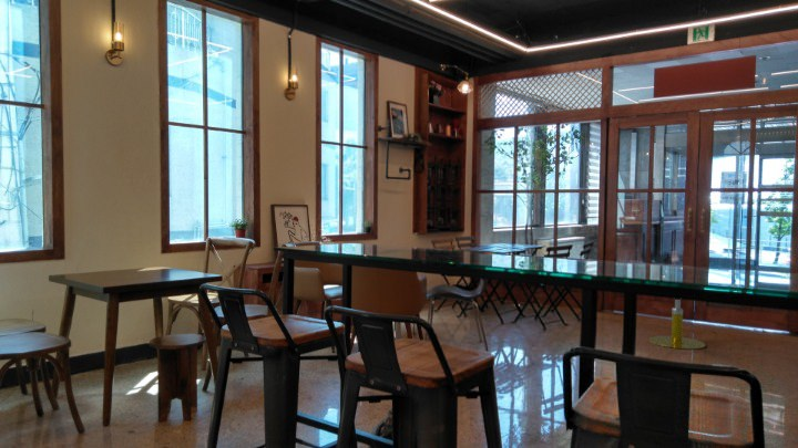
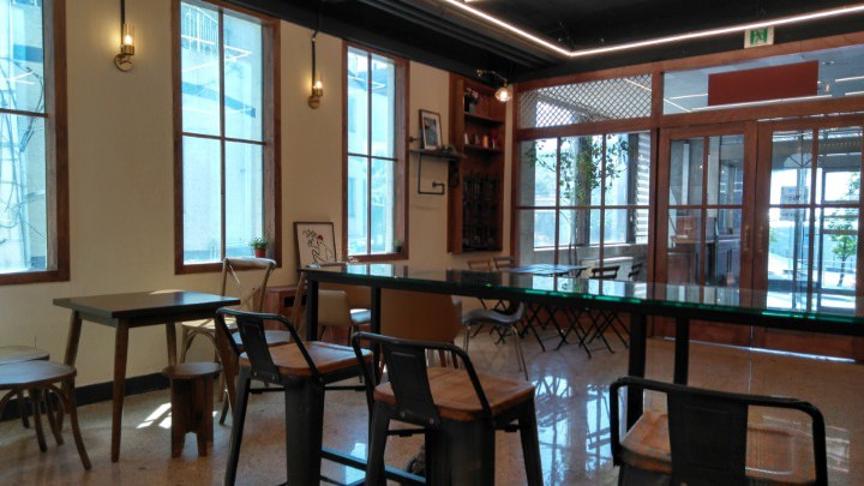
- side table [647,299,707,351]
